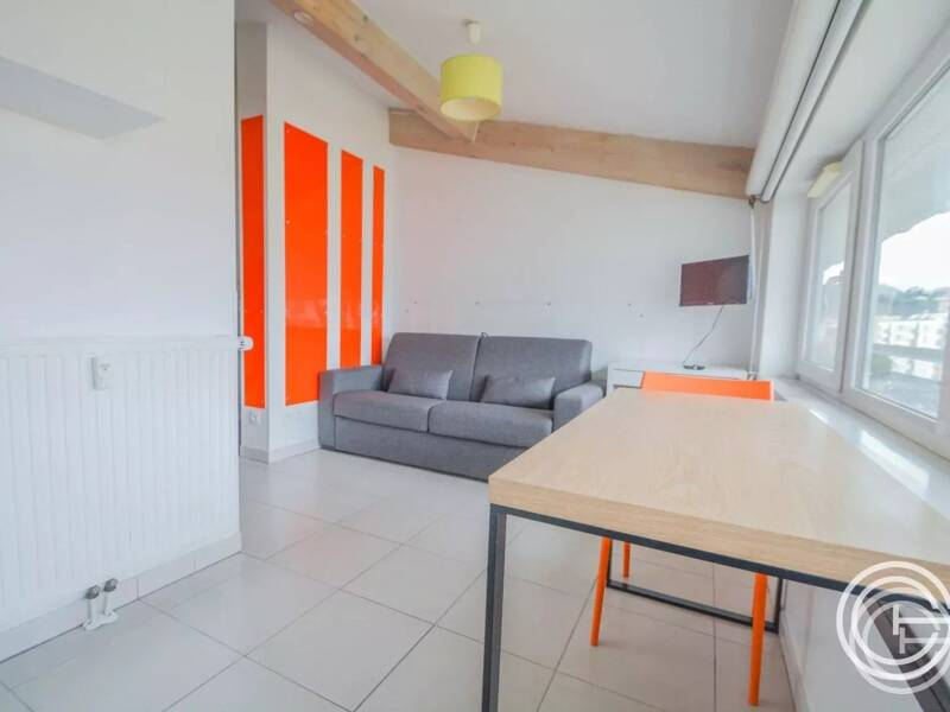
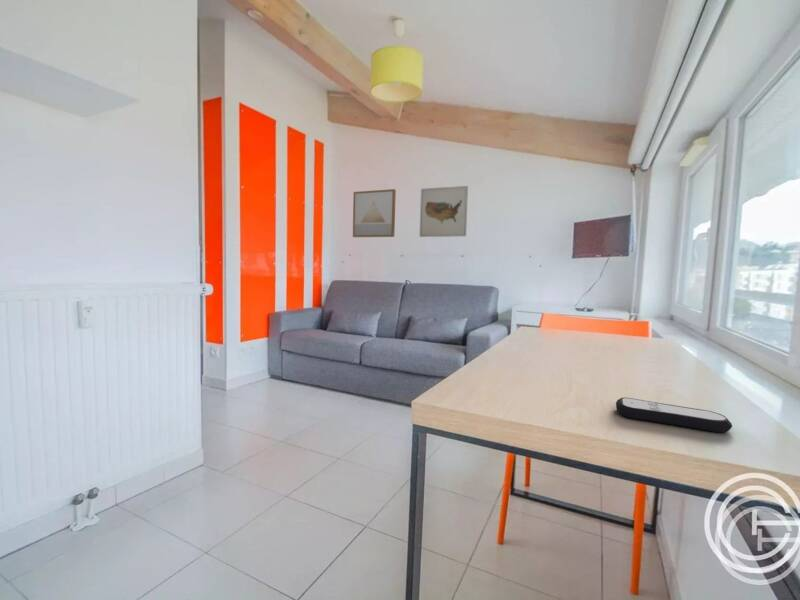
+ wall art [352,188,397,238]
+ wall art [419,185,469,238]
+ remote control [615,397,733,433]
